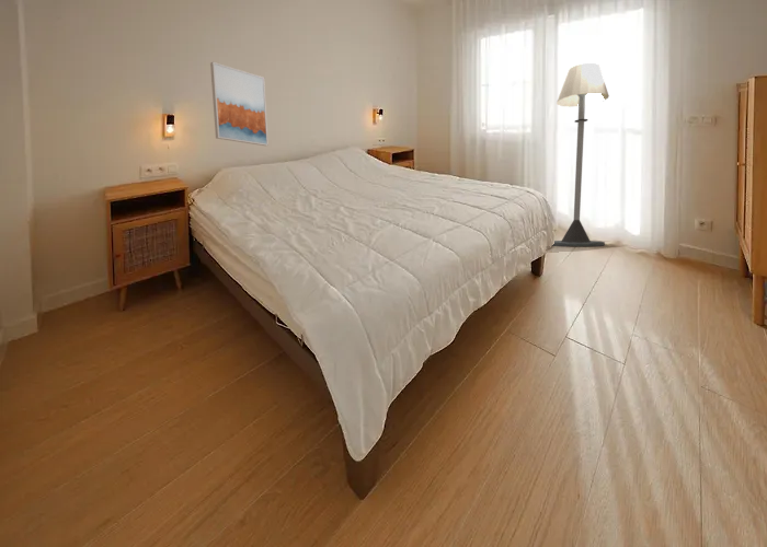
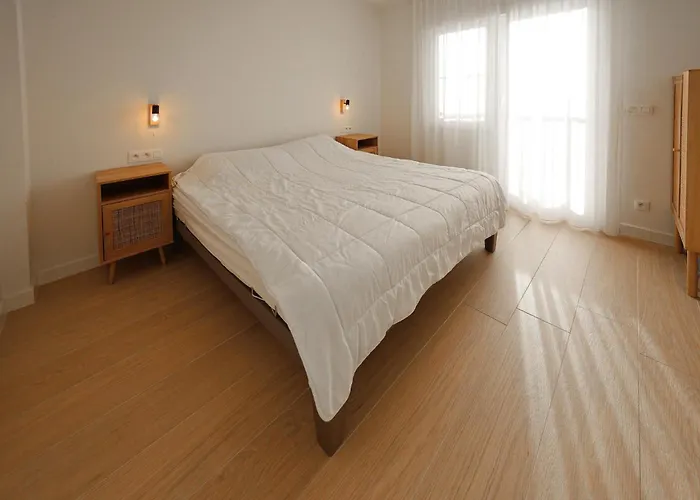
- wall art [209,61,270,147]
- floor lamp [552,62,610,247]
